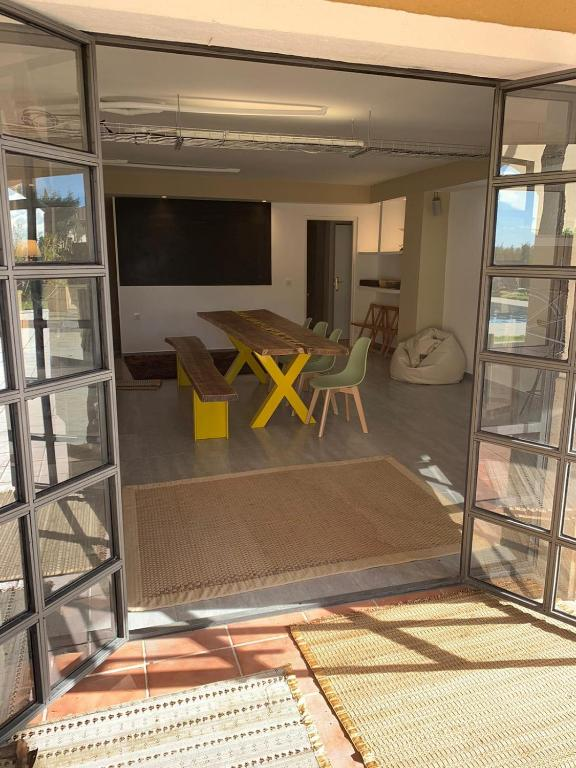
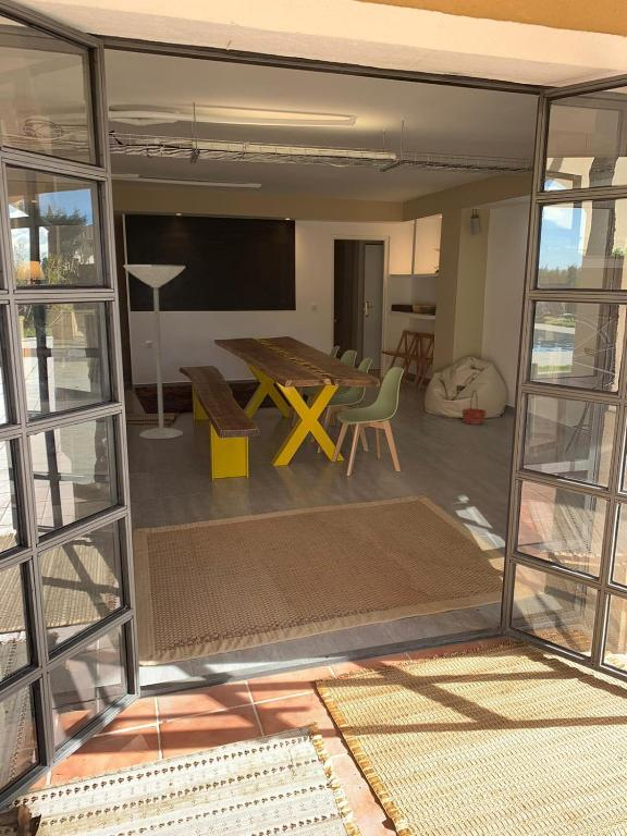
+ basket [460,389,488,426]
+ floor lamp [123,263,186,440]
